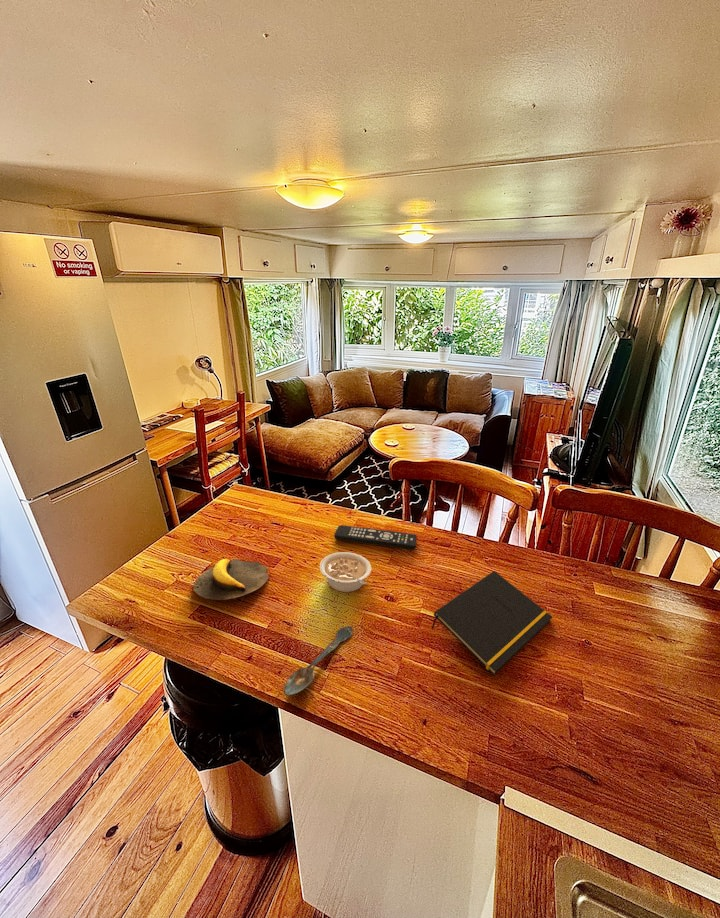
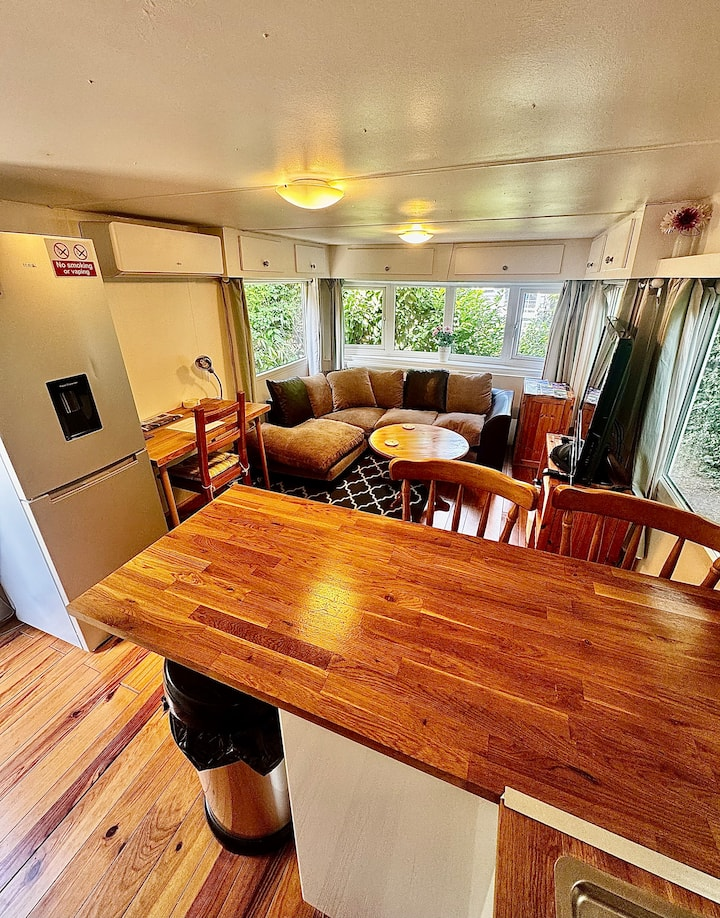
- banana [192,558,270,601]
- legume [319,551,372,593]
- remote control [333,524,418,551]
- notepad [431,570,554,676]
- spoon [283,625,354,697]
